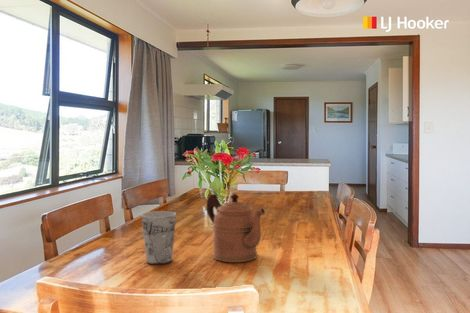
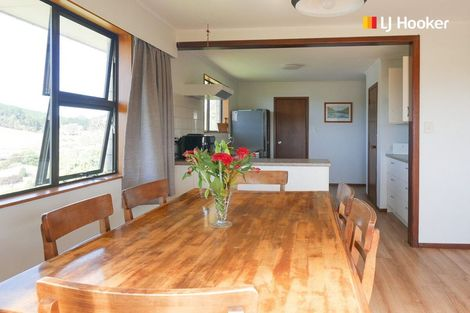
- cup [140,210,177,265]
- coffeepot [206,192,266,263]
